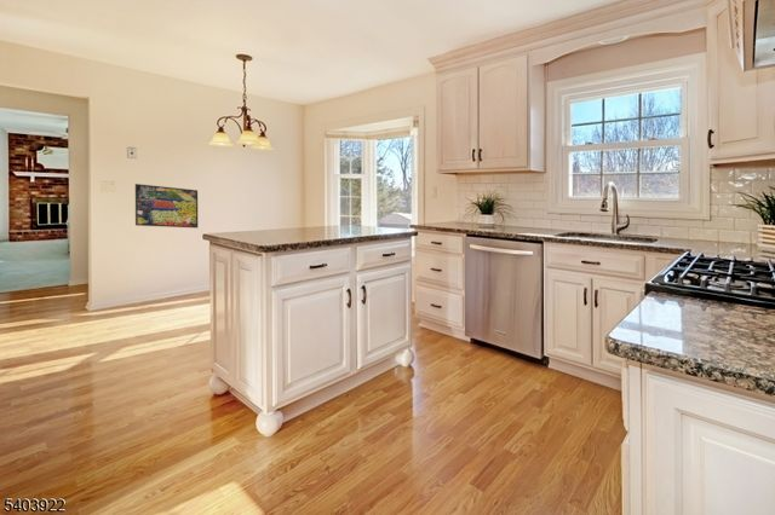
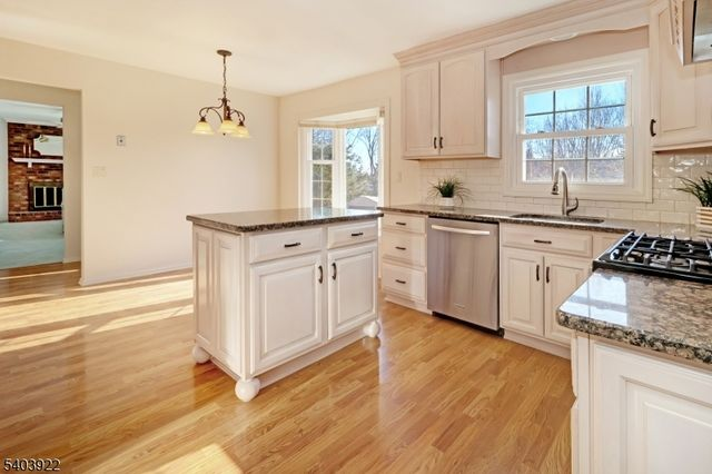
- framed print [134,183,199,228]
